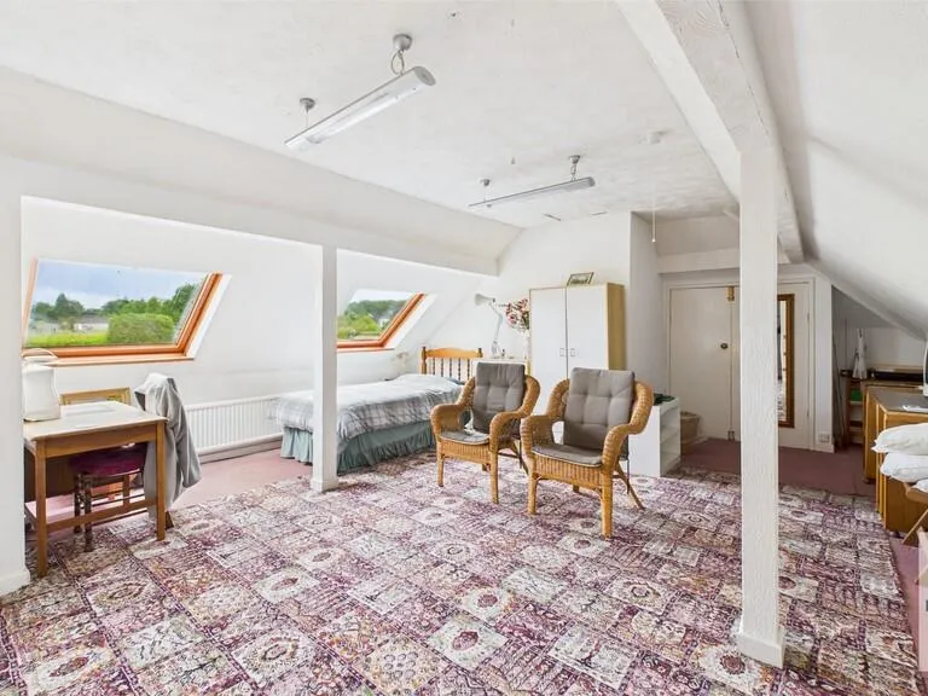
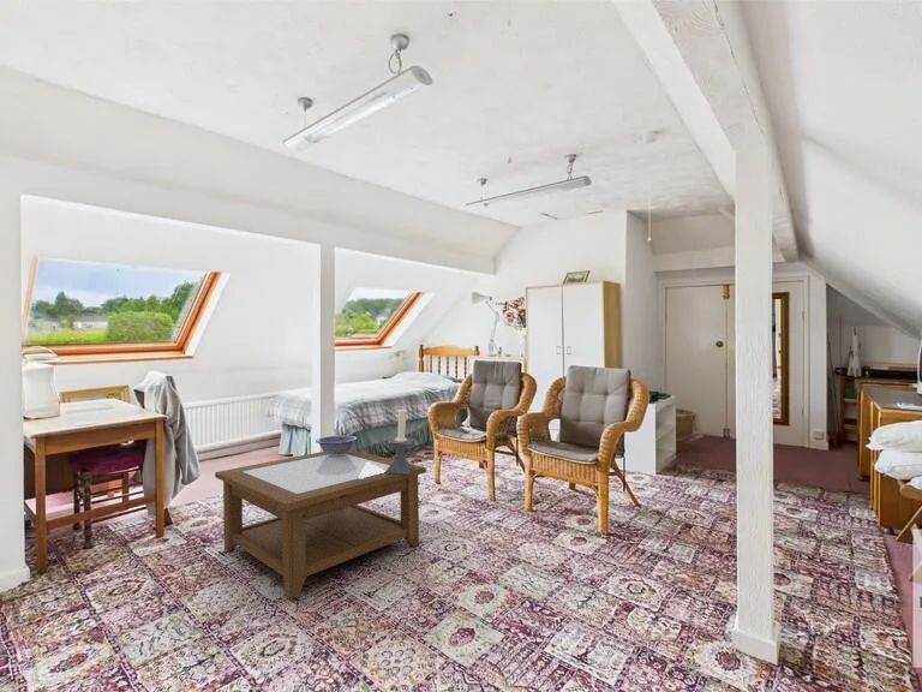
+ decorative bowl [315,434,358,457]
+ candle holder [385,408,415,475]
+ coffee table [214,448,427,599]
